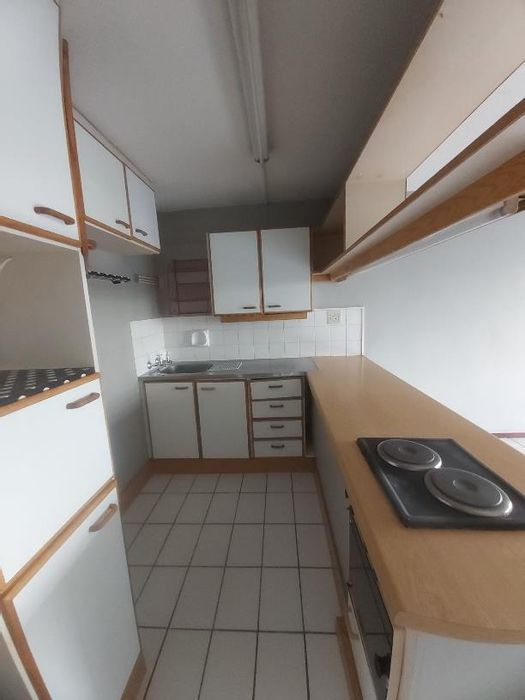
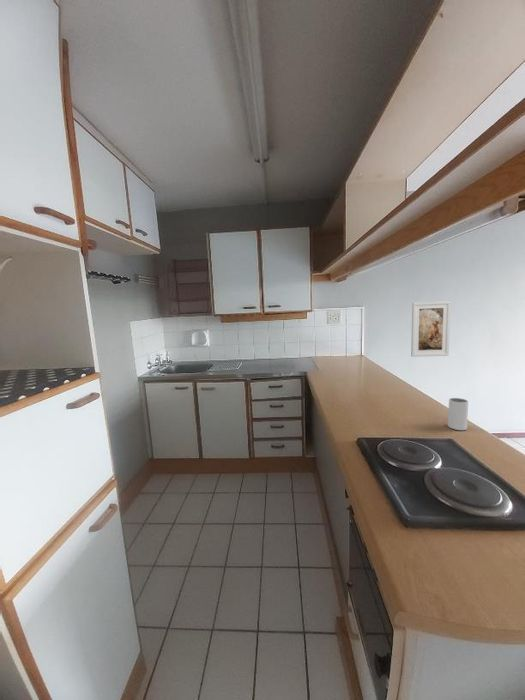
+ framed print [410,300,452,358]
+ mug [447,397,469,431]
